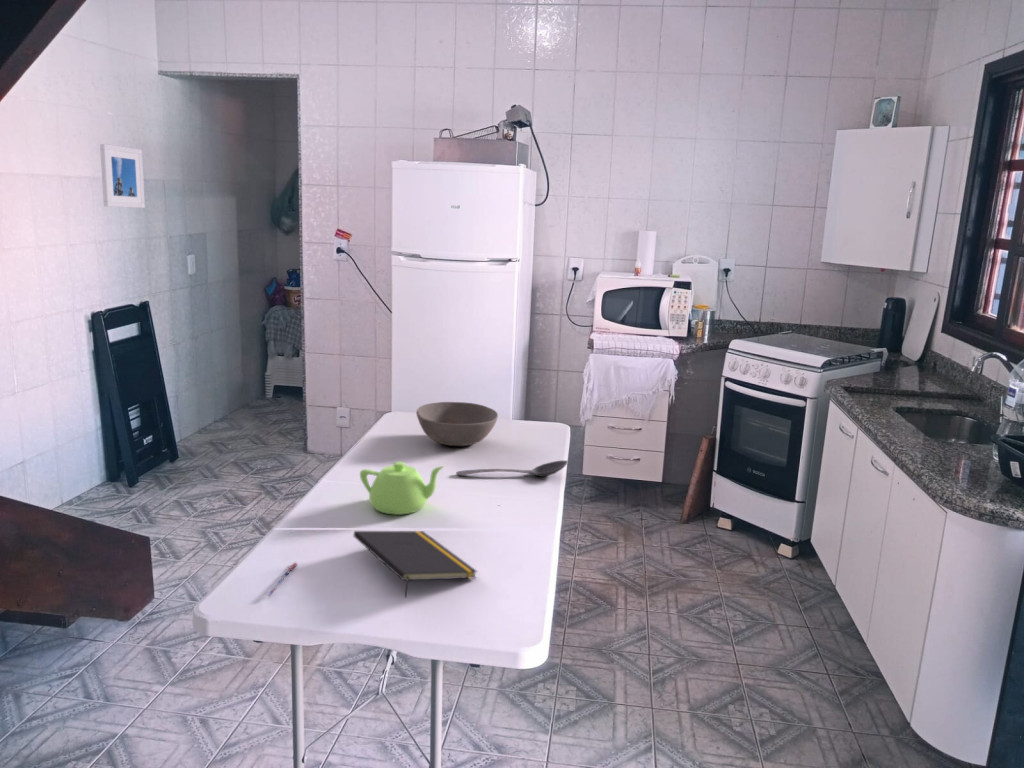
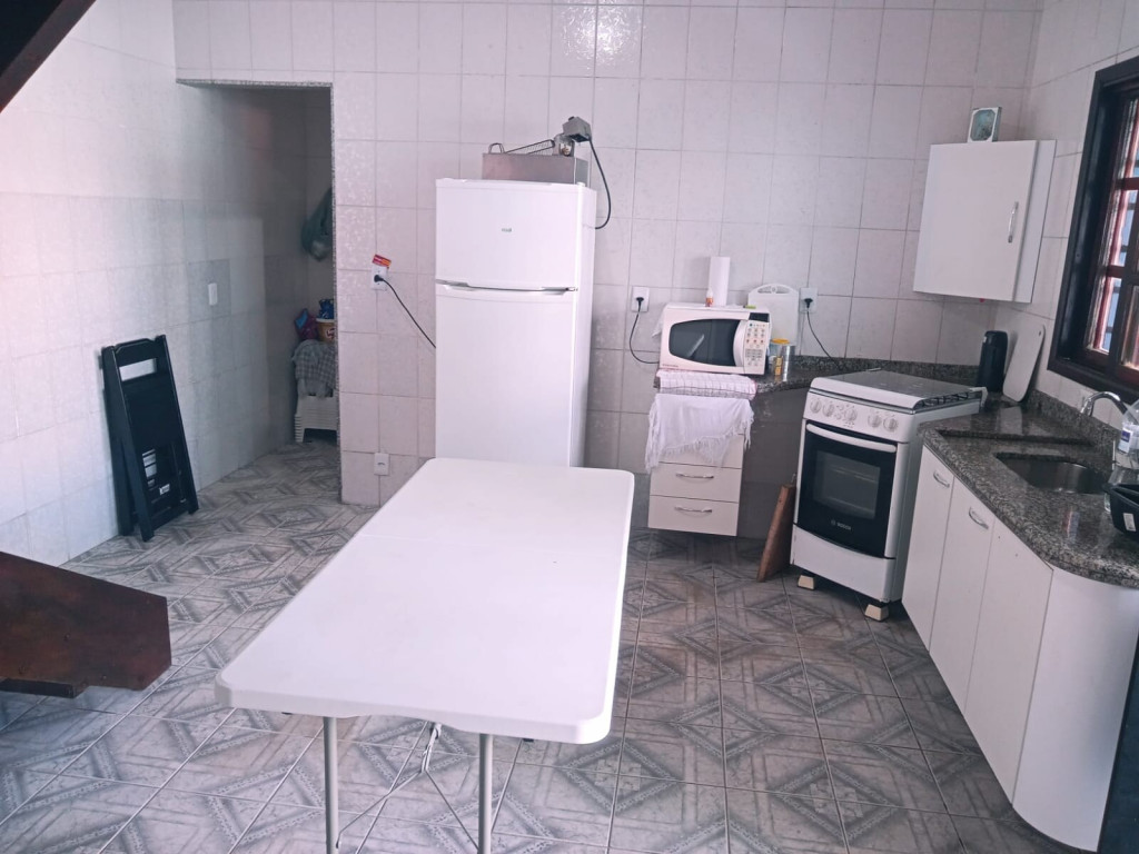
- teapot [359,461,445,516]
- notepad [352,530,479,599]
- bowl [415,401,499,447]
- pen [266,561,298,597]
- stirrer [455,460,569,478]
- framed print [99,143,146,209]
